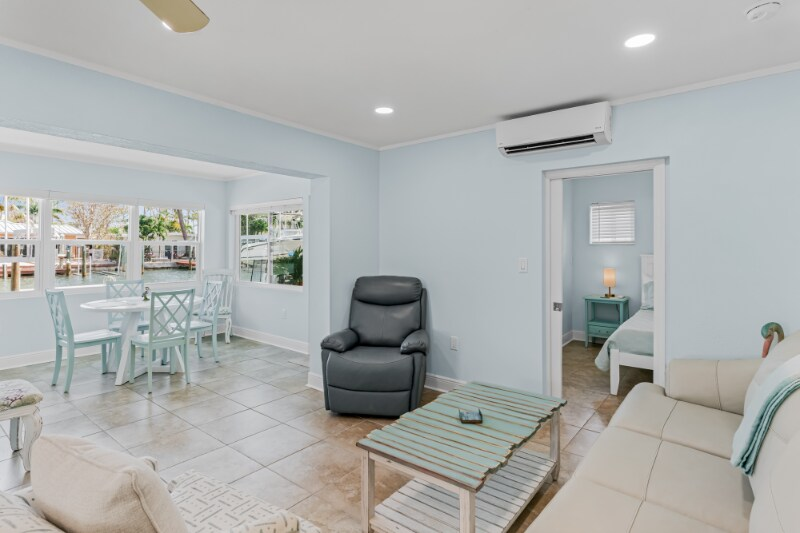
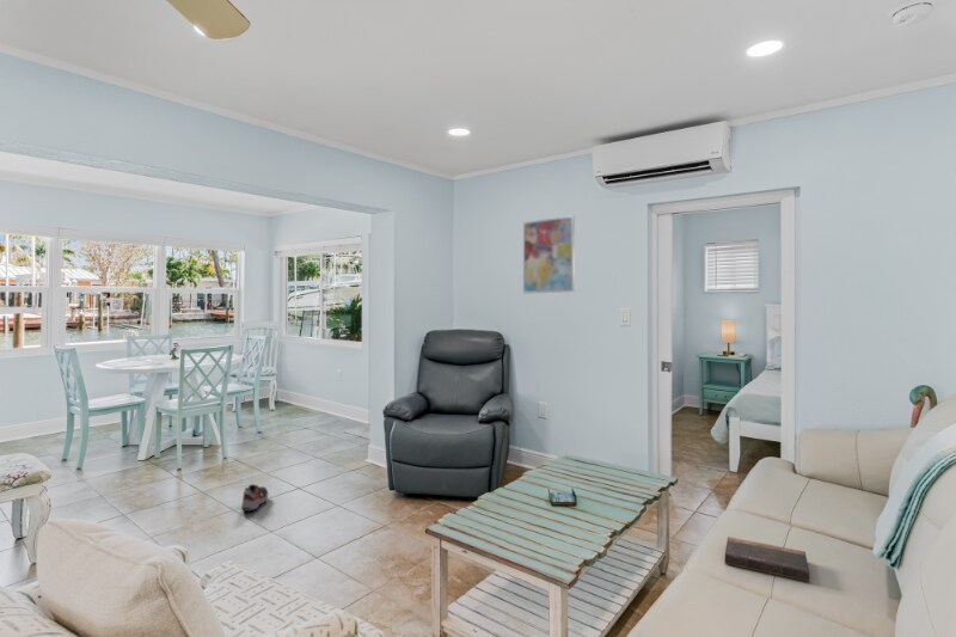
+ book [724,535,810,583]
+ wall art [522,214,576,294]
+ shoe [240,483,269,513]
